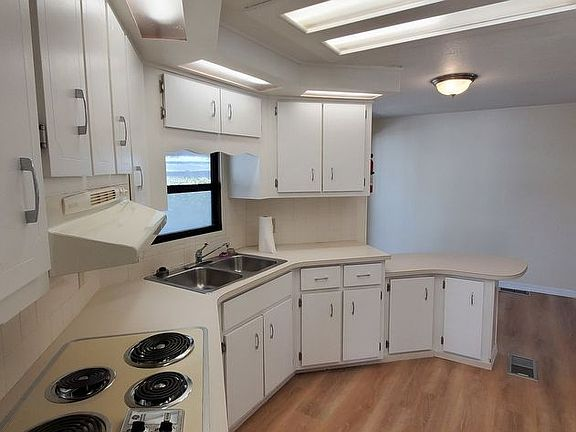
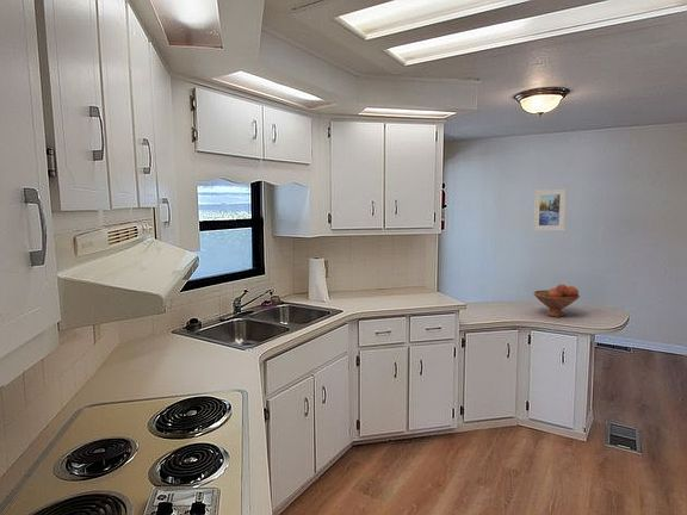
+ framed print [532,187,568,232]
+ fruit bowl [532,284,581,318]
